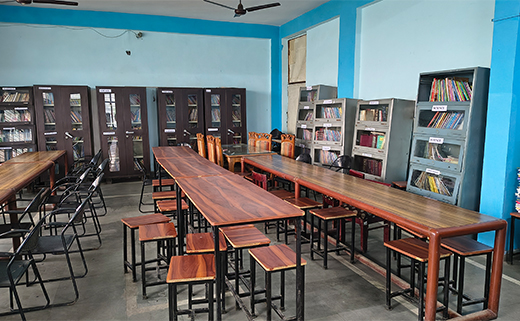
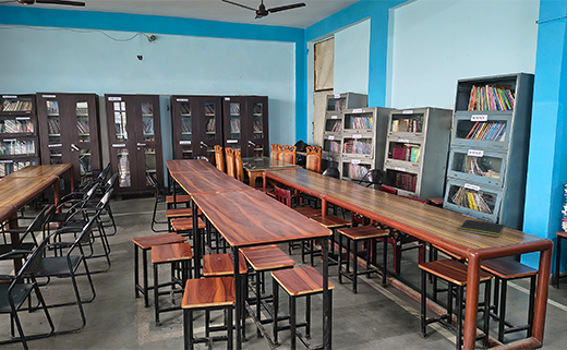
+ notepad [458,218,506,238]
